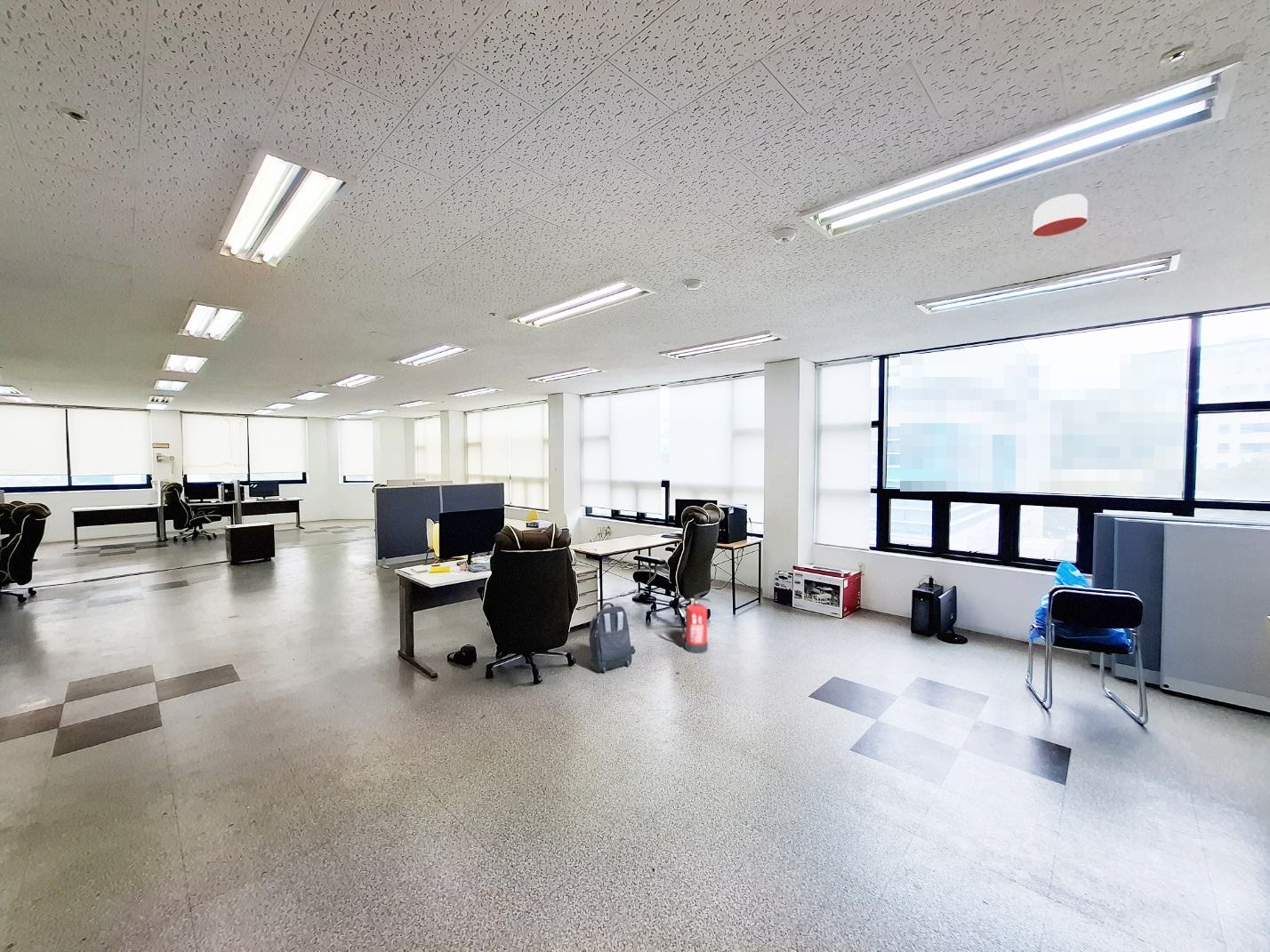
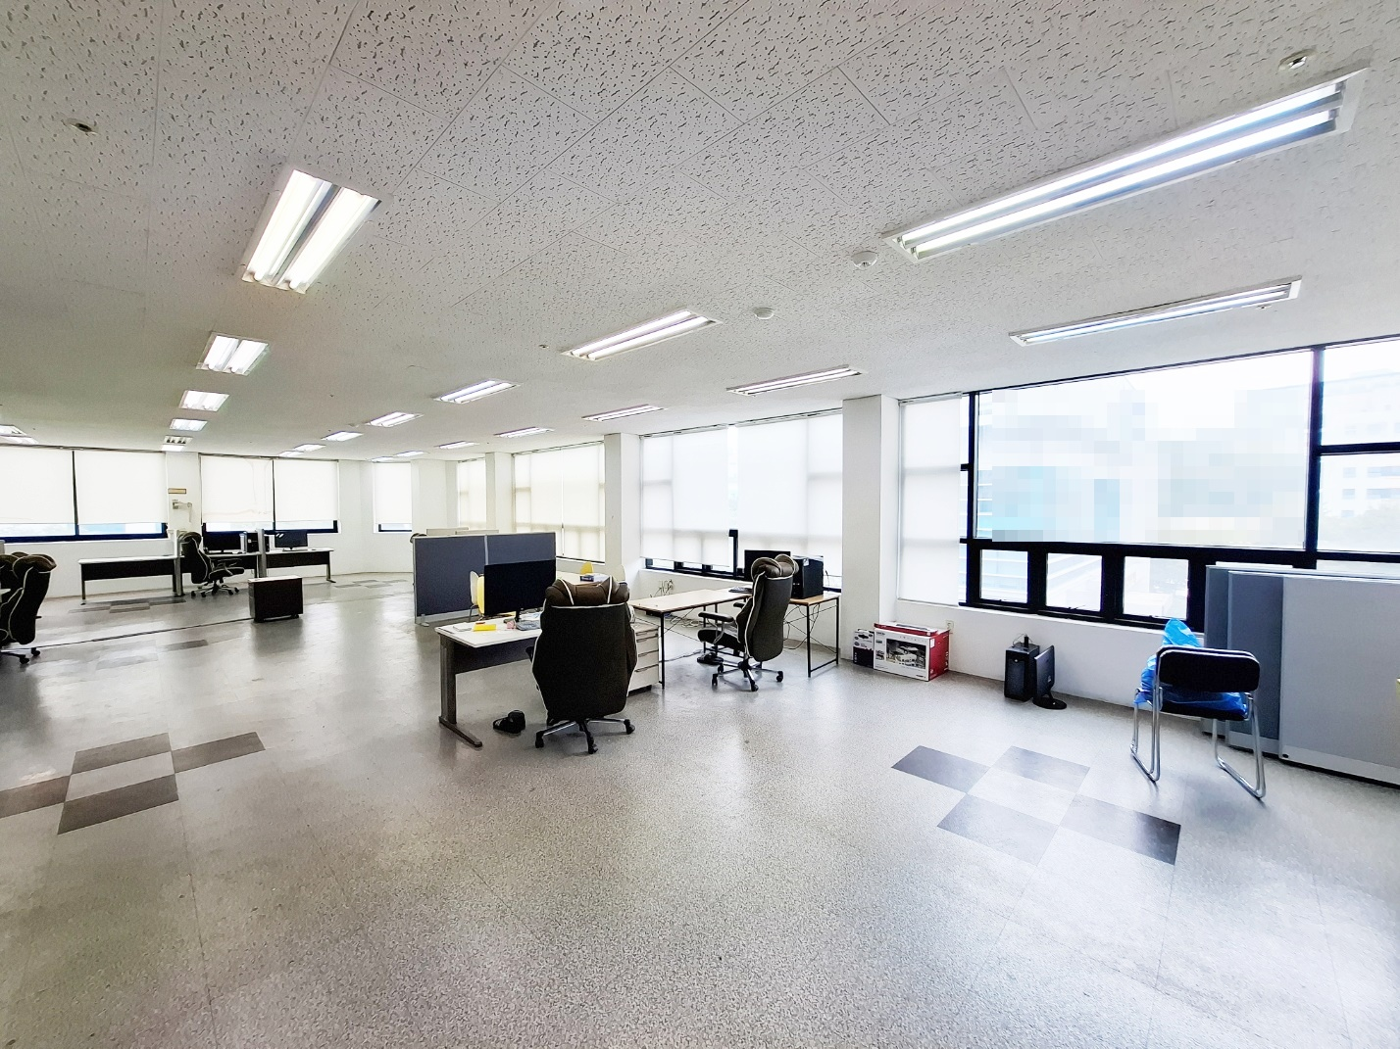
- backpack [588,602,637,674]
- smoke detector [1032,193,1089,237]
- fire extinguisher [676,589,711,654]
